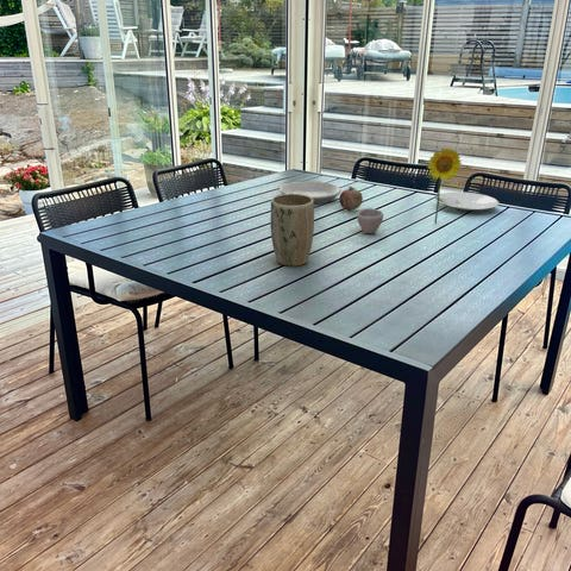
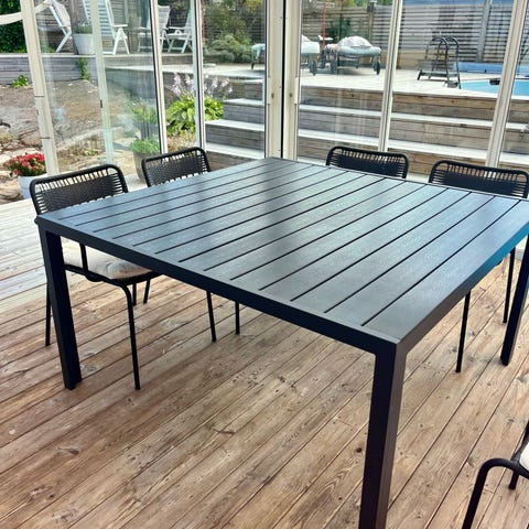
- cup [356,207,384,234]
- flower [423,146,463,225]
- fruit [338,186,364,212]
- plate [434,190,500,213]
- plate [278,180,341,205]
- plant pot [269,194,315,268]
